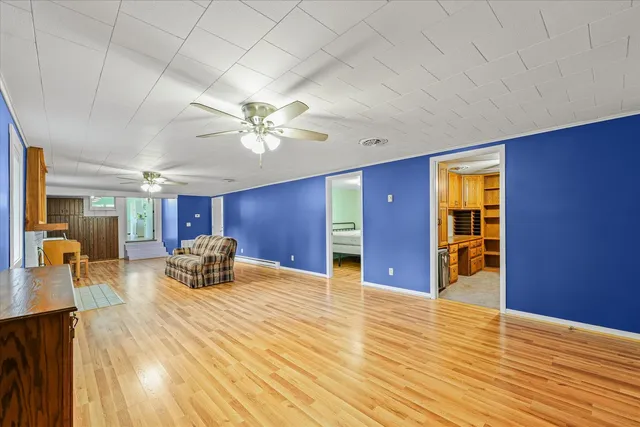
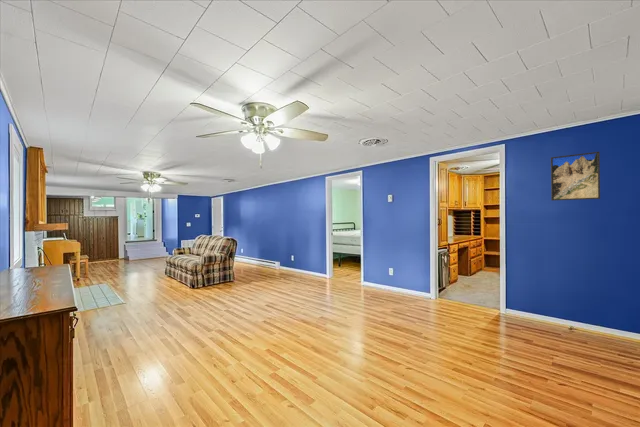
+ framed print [550,151,601,202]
